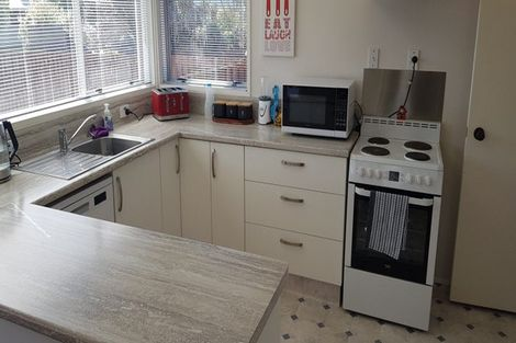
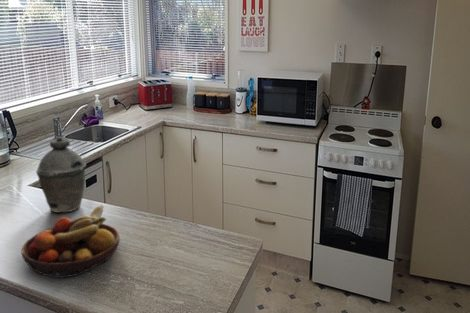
+ kettle [35,136,87,214]
+ fruit bowl [21,204,121,279]
